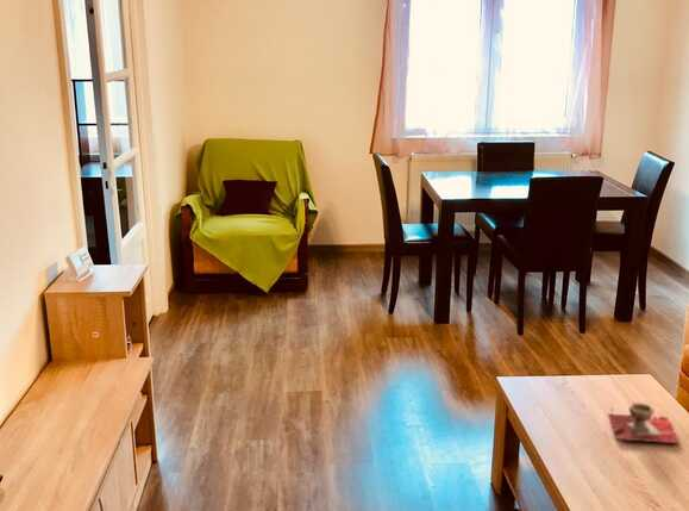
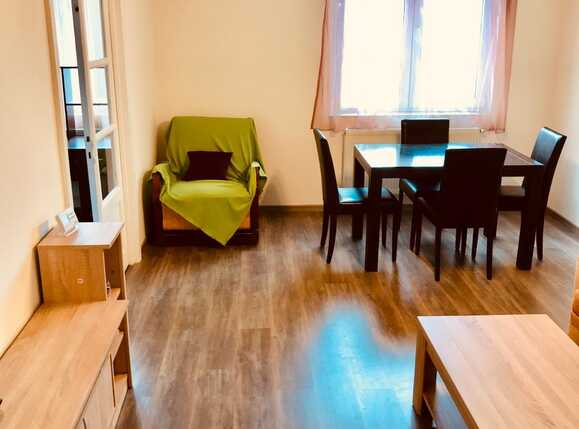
- decorative bowl [607,401,681,445]
